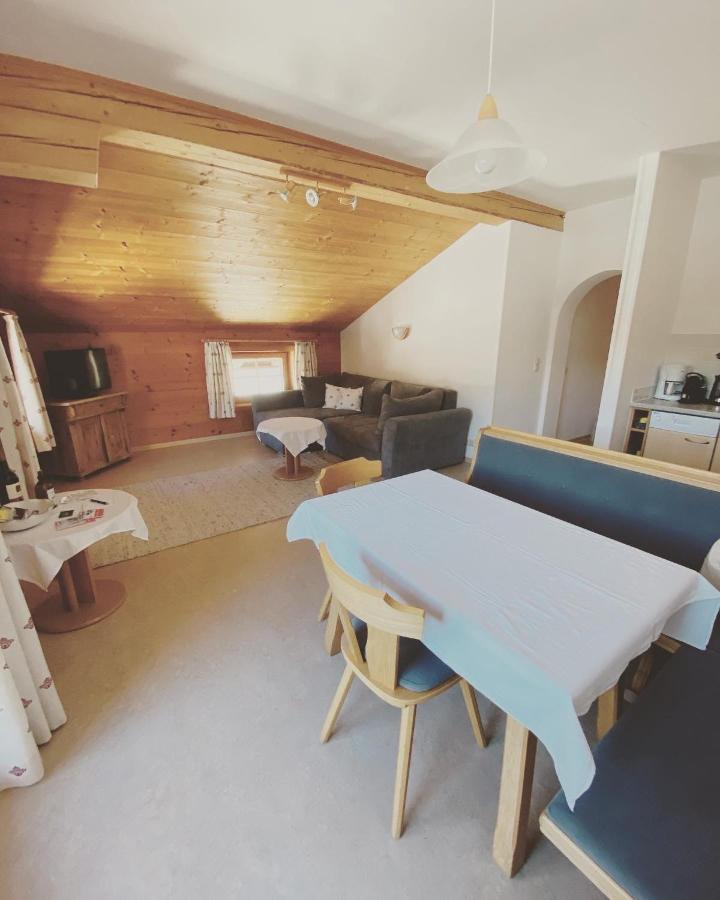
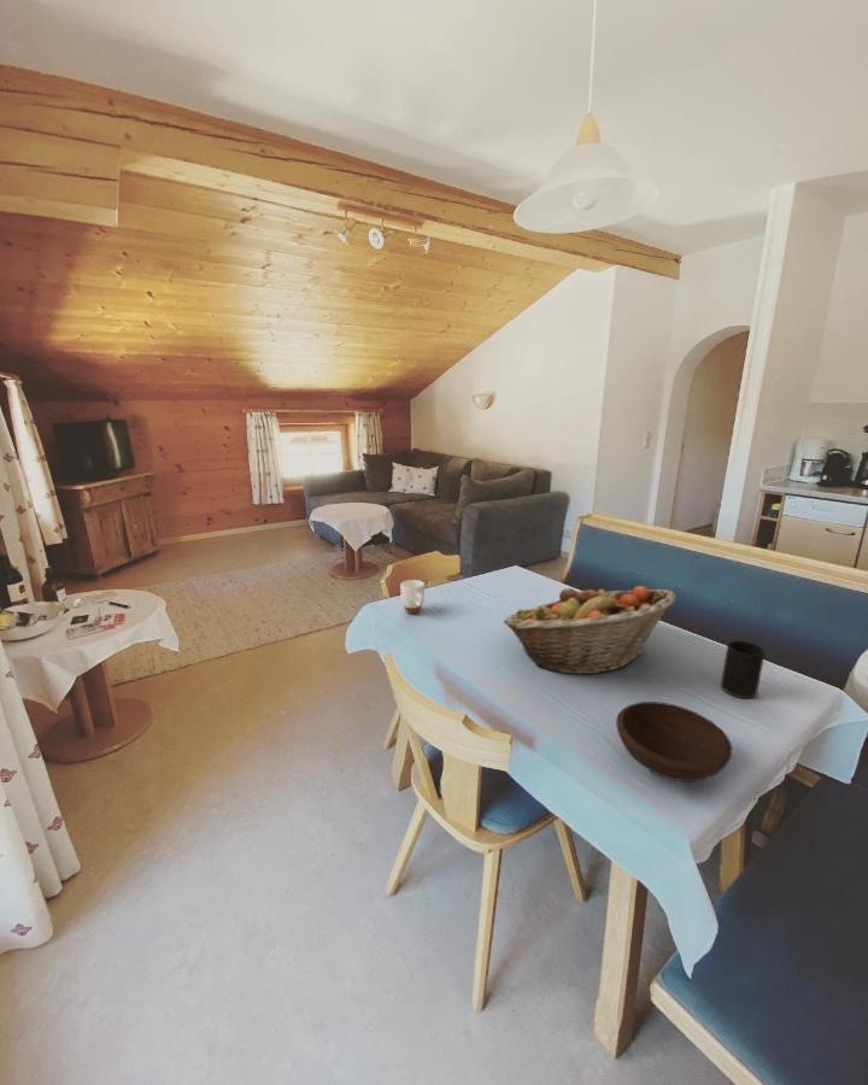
+ cup [720,640,767,699]
+ fruit basket [502,585,678,675]
+ bowl [615,700,734,782]
+ mug [399,579,426,615]
